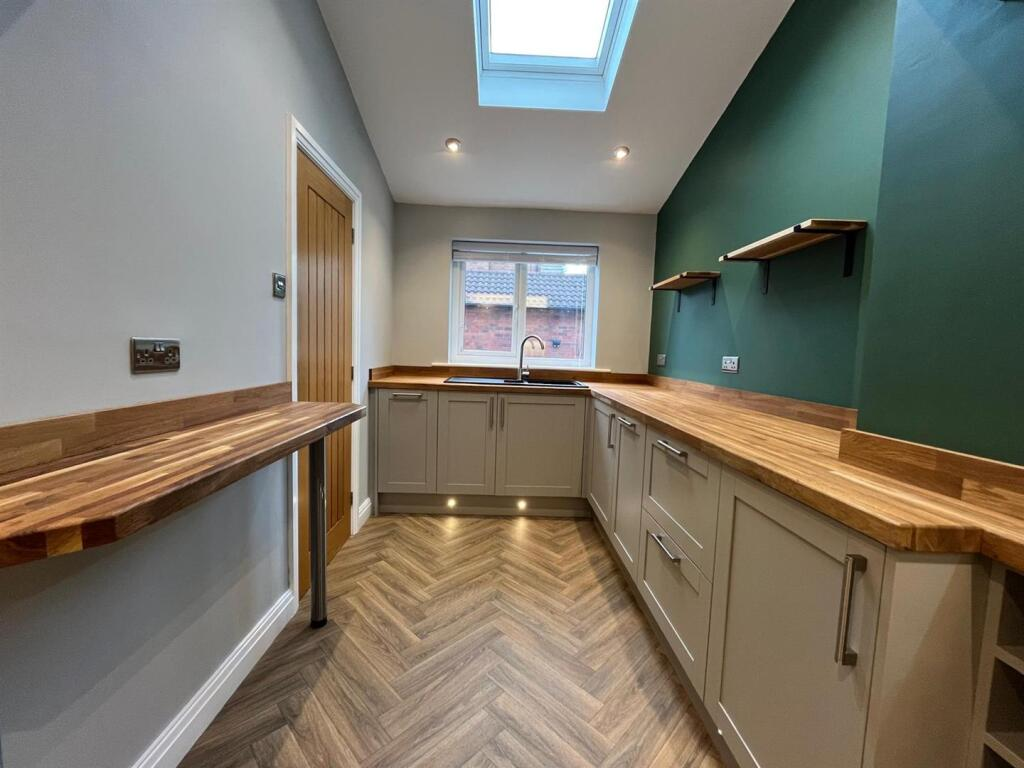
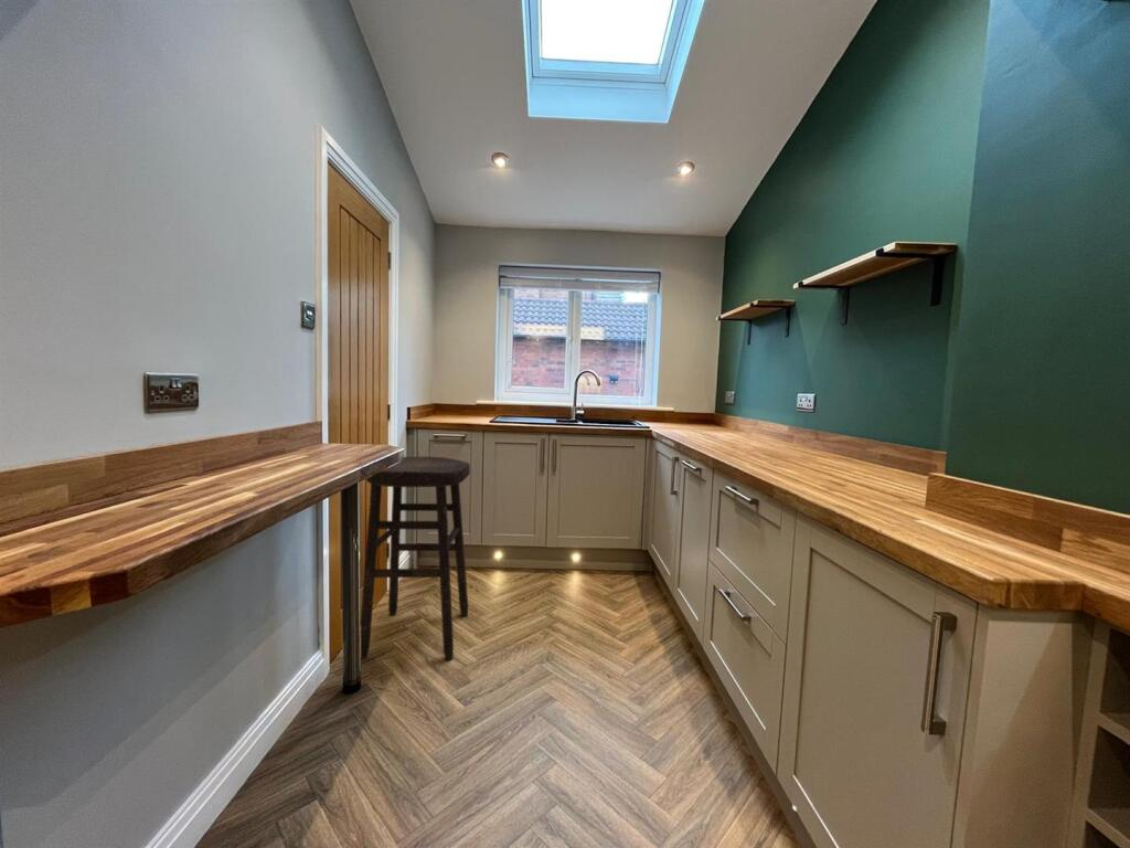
+ stool [360,456,471,661]
